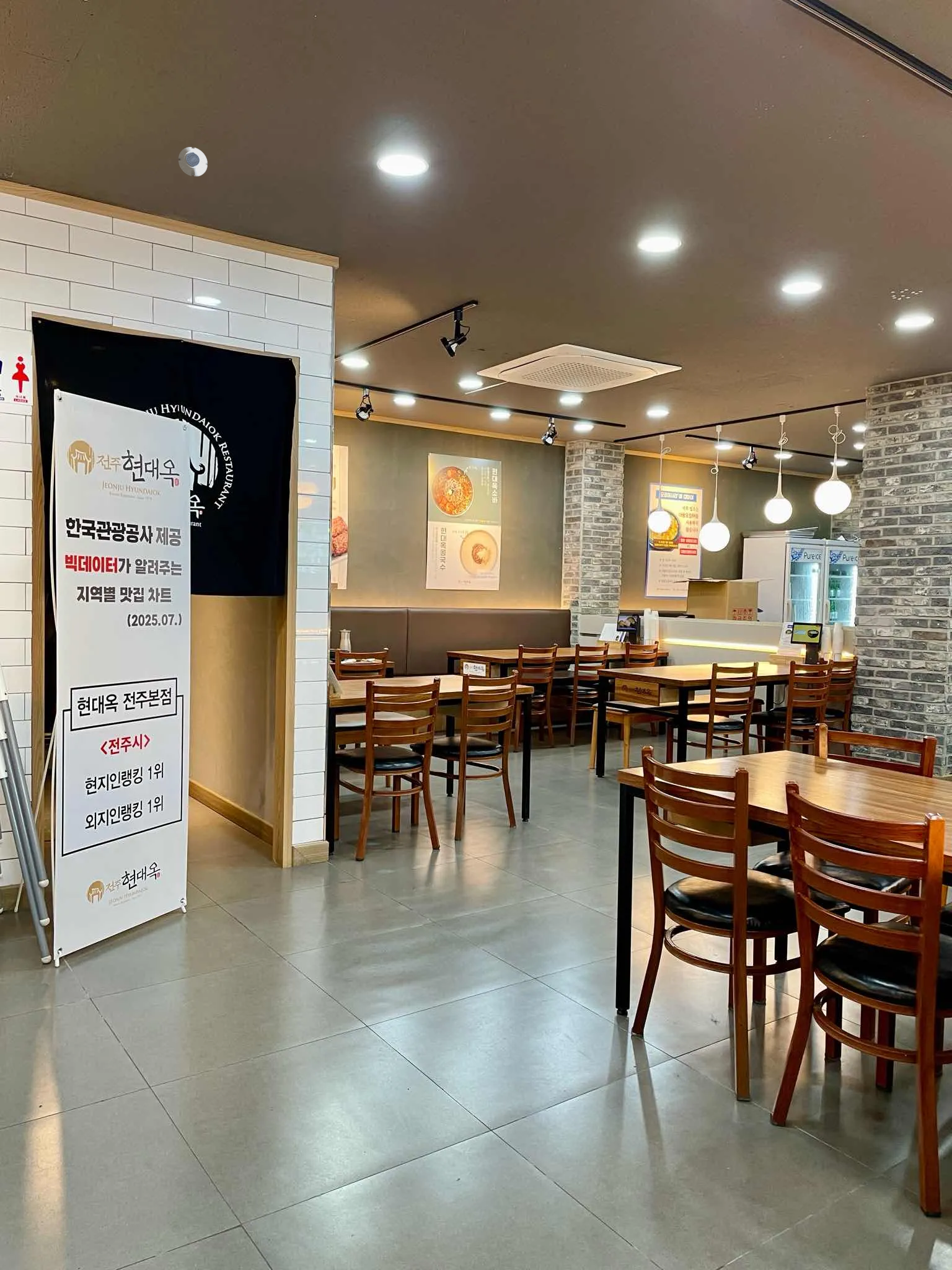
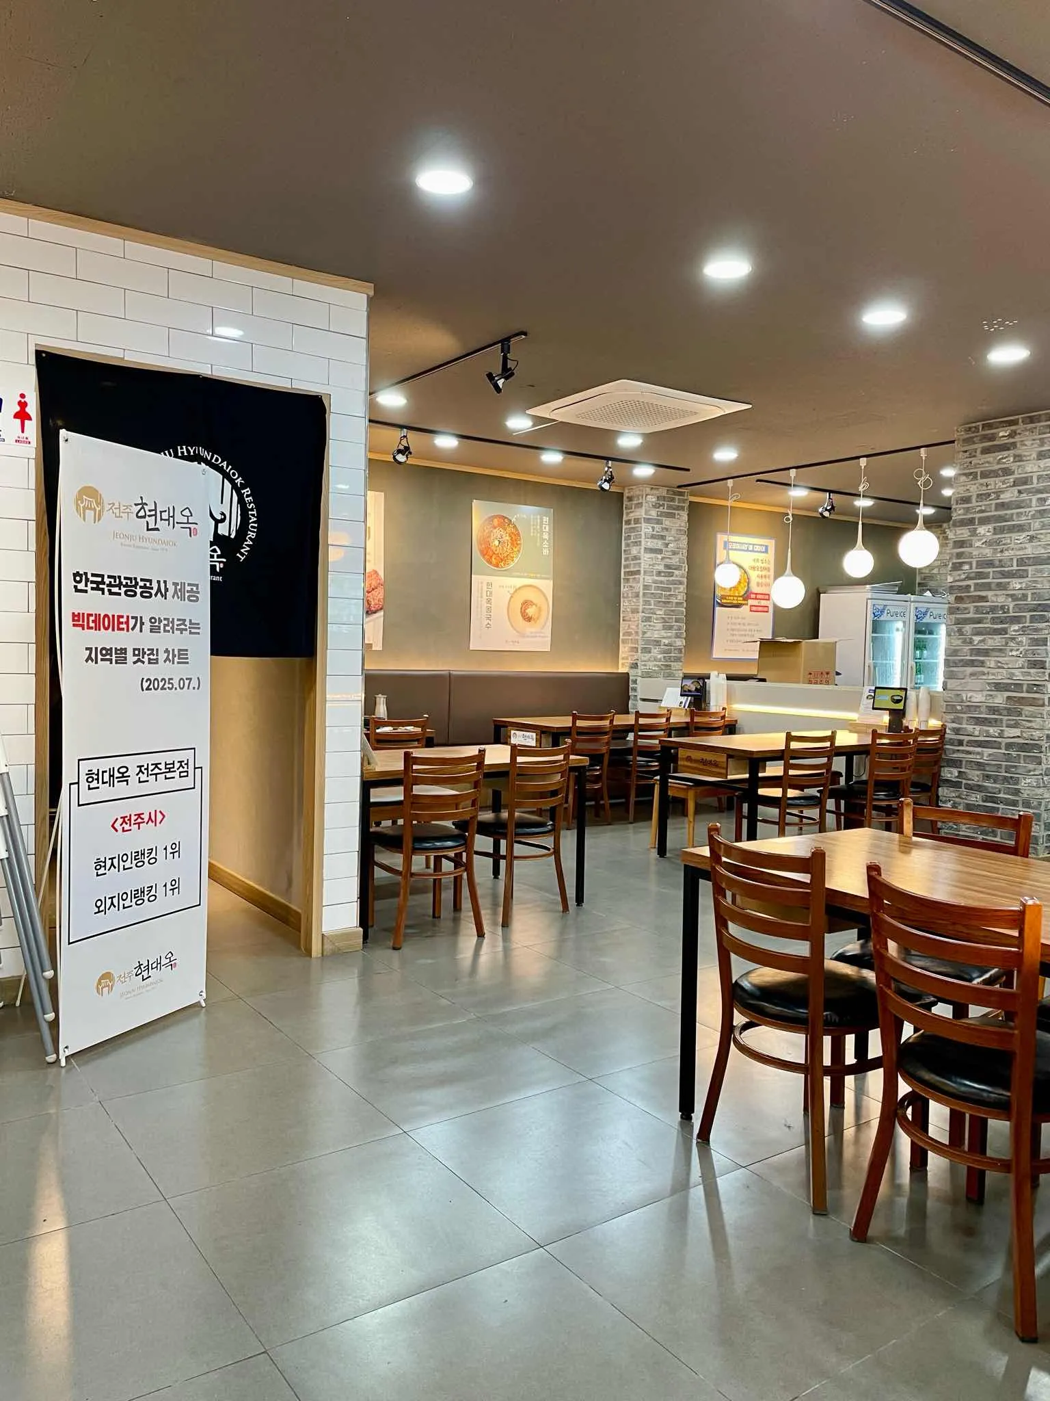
- smoke detector [178,146,208,177]
